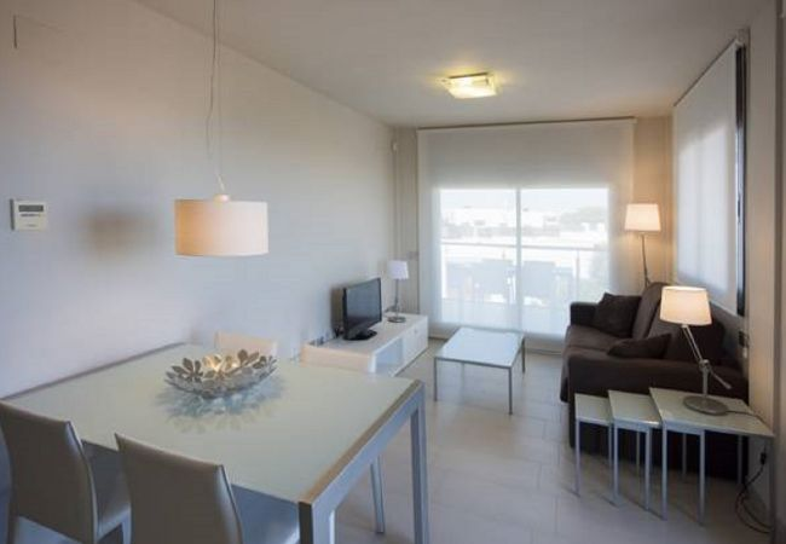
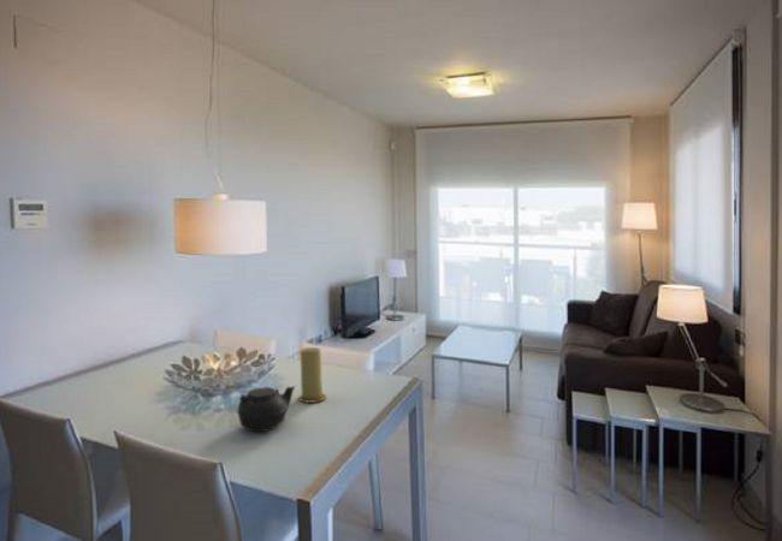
+ candle [297,346,327,404]
+ teapot [236,385,297,433]
